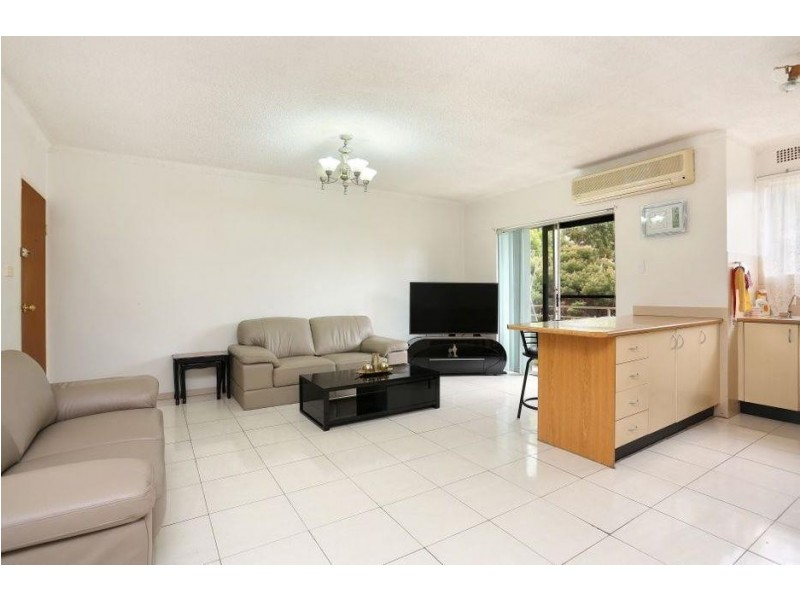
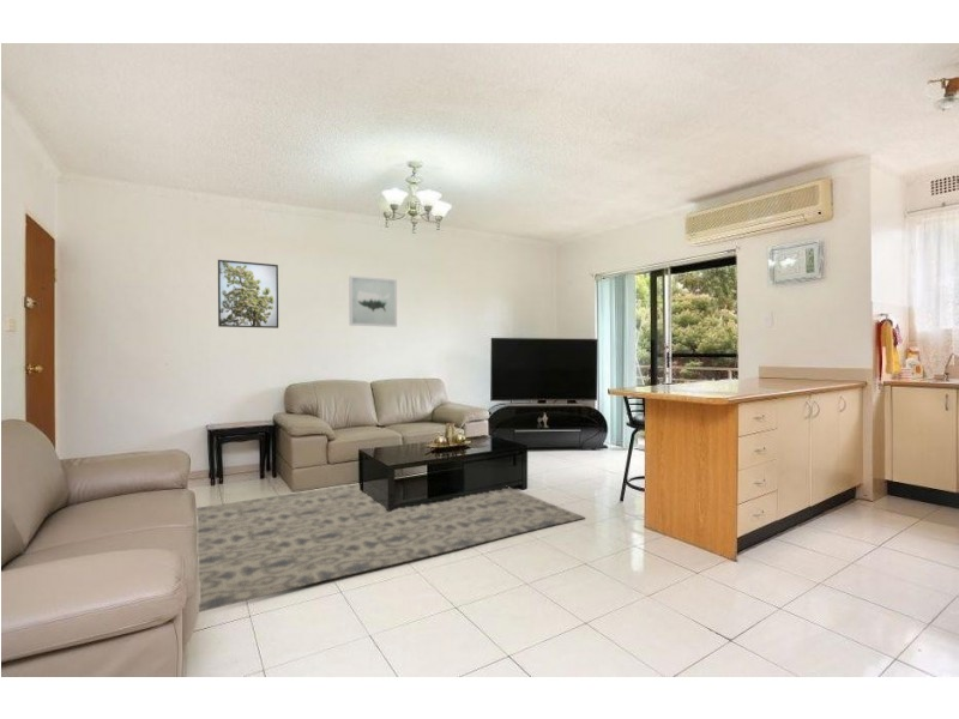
+ wall art [348,274,398,328]
+ rug [195,483,586,614]
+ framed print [217,259,279,330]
